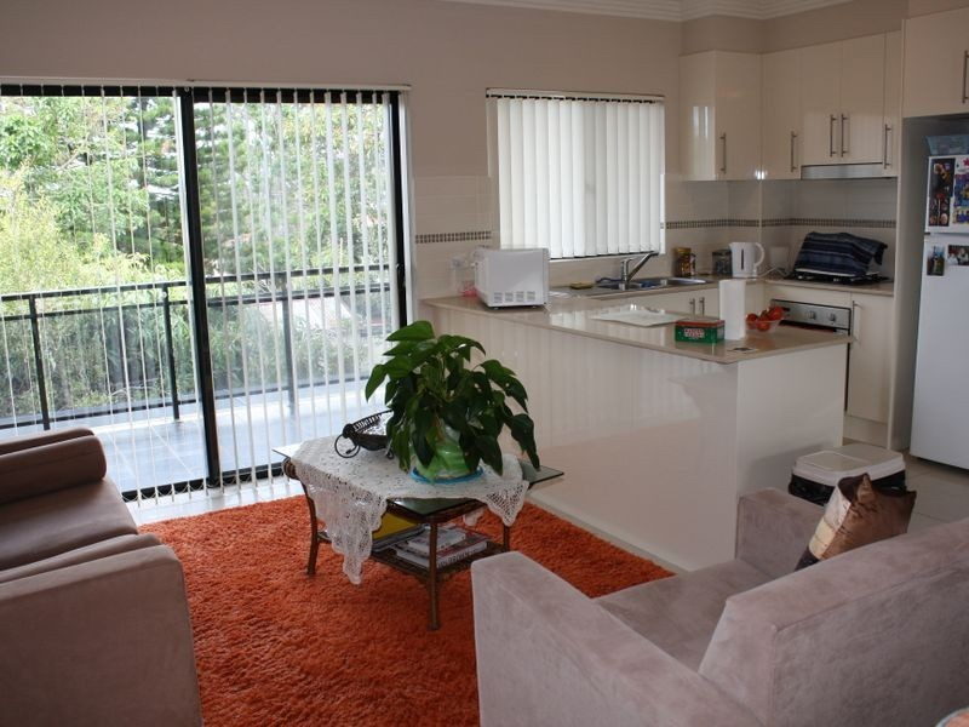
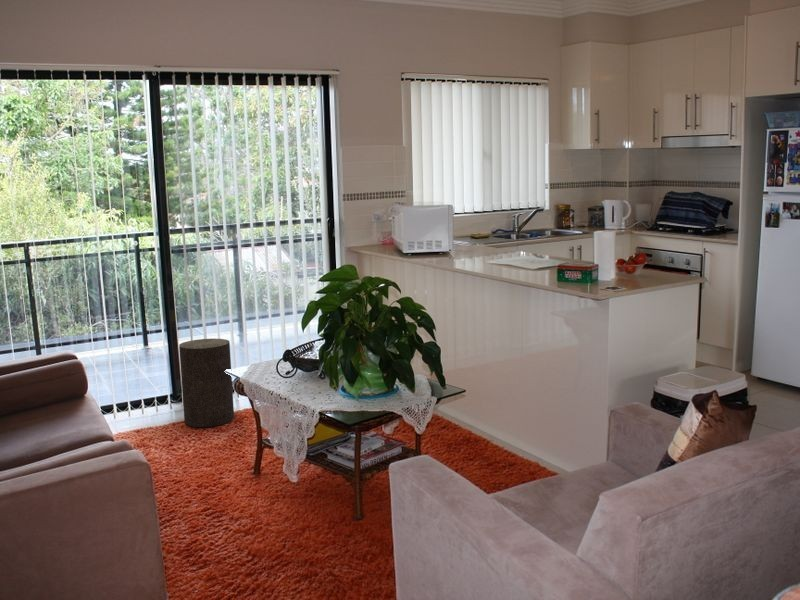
+ stool [178,338,235,428]
